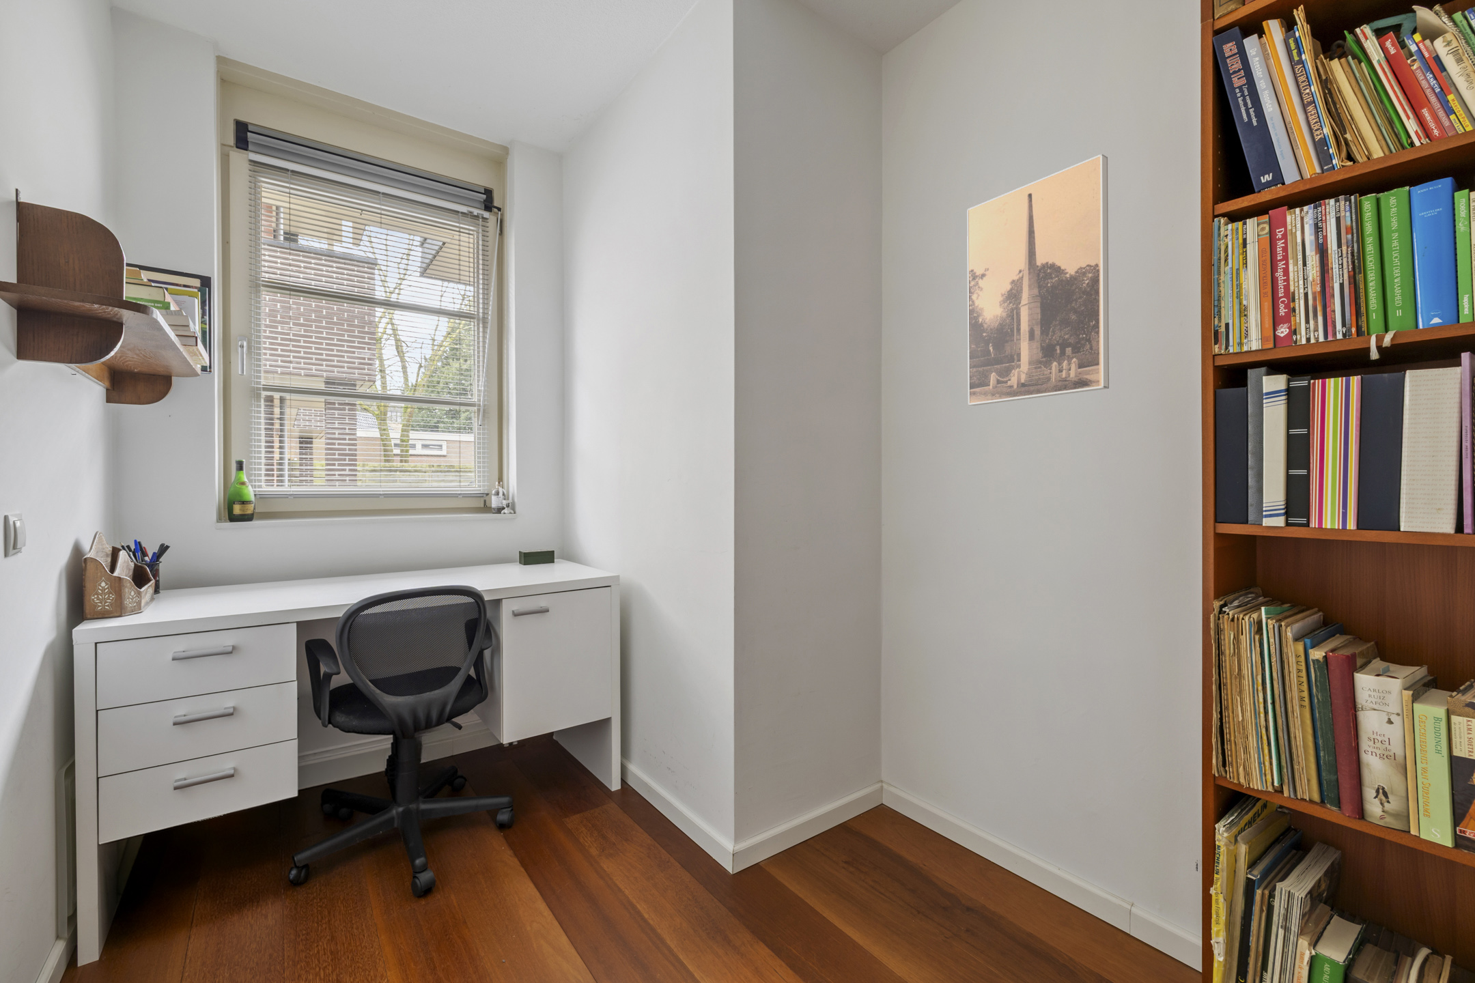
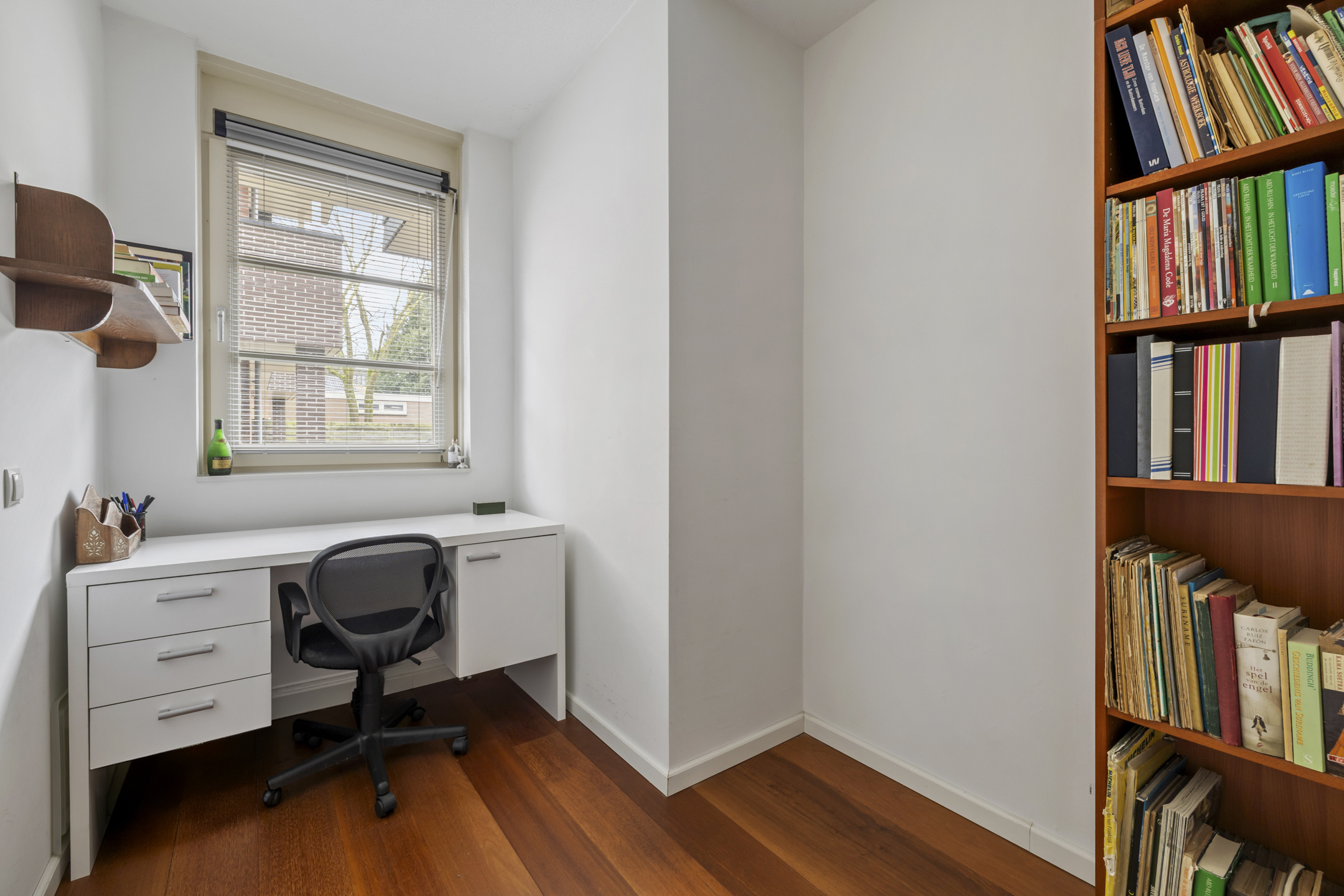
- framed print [966,154,1110,406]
